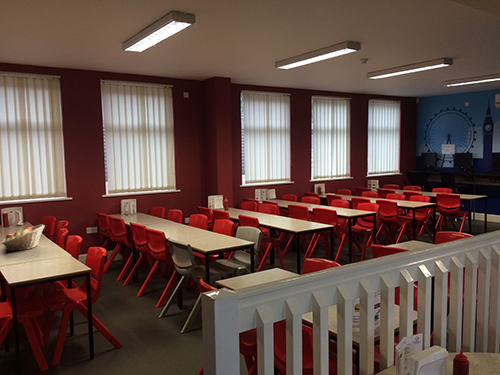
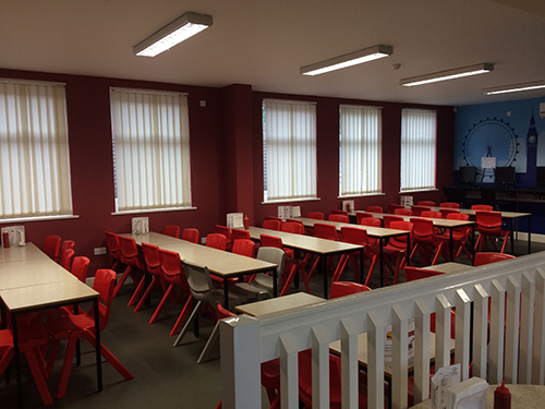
- fruit basket [1,224,46,252]
